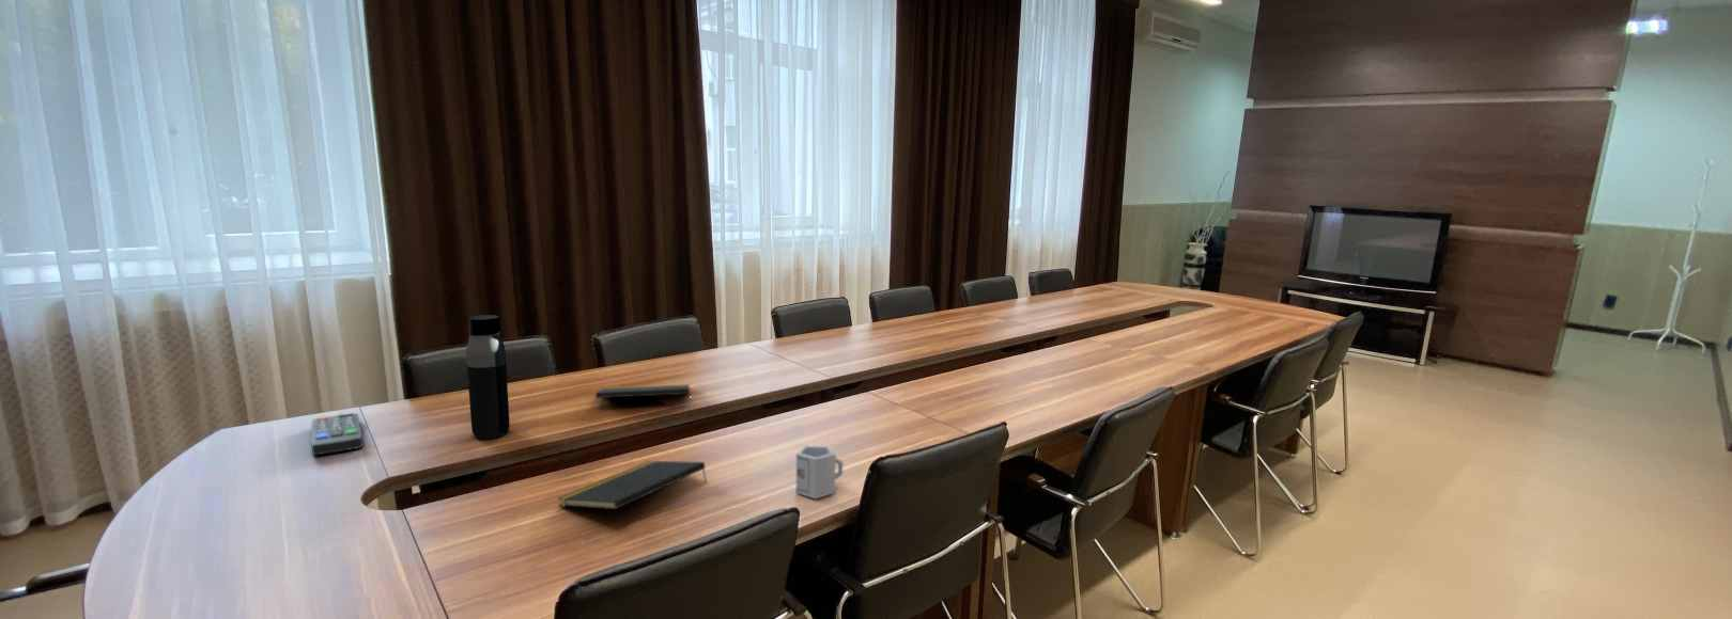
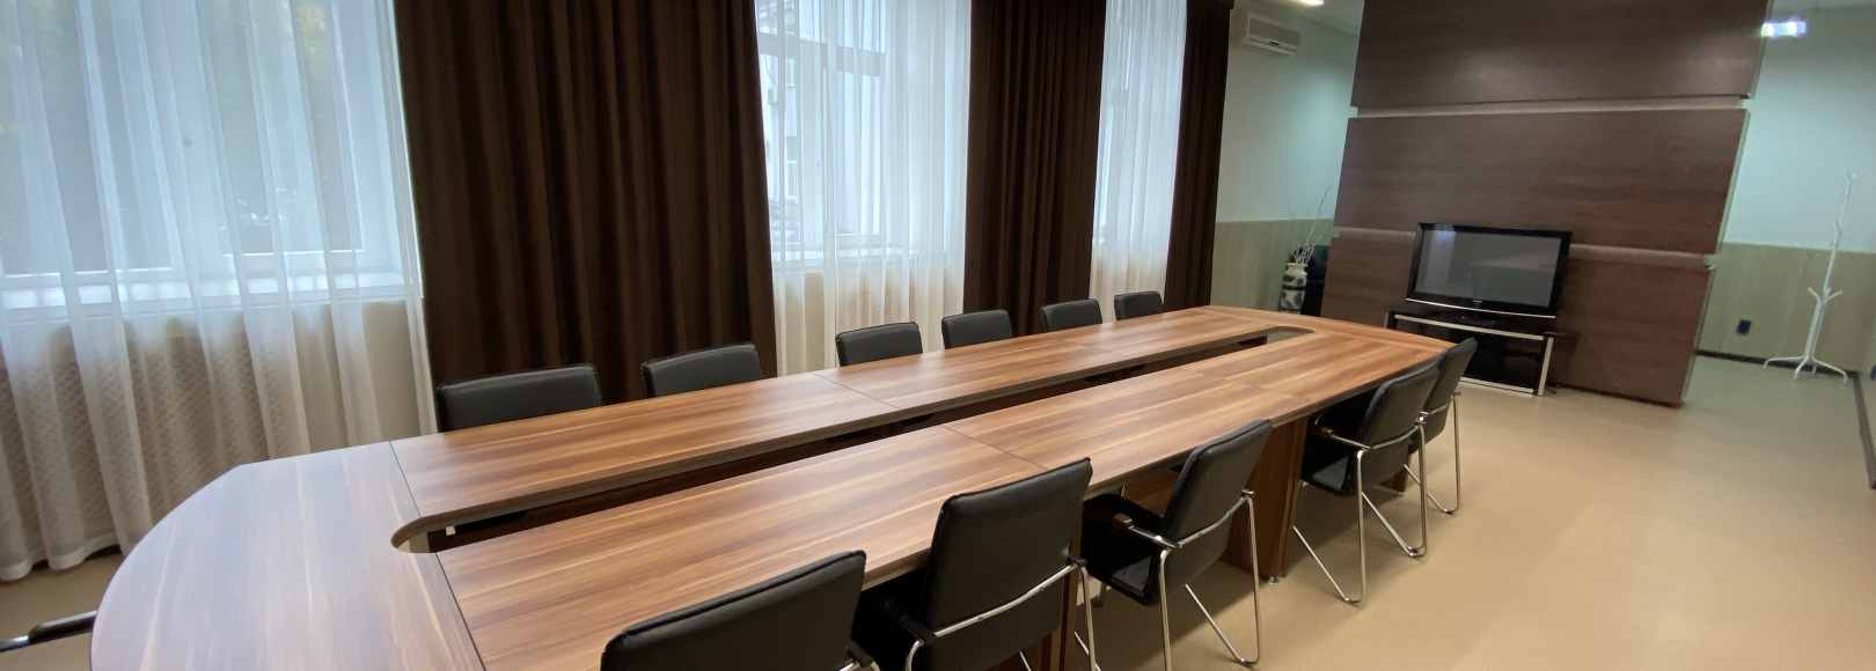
- water bottle [465,313,510,440]
- cup [795,445,844,500]
- notepad [556,460,708,510]
- notepad [594,383,693,405]
- remote control [310,412,365,456]
